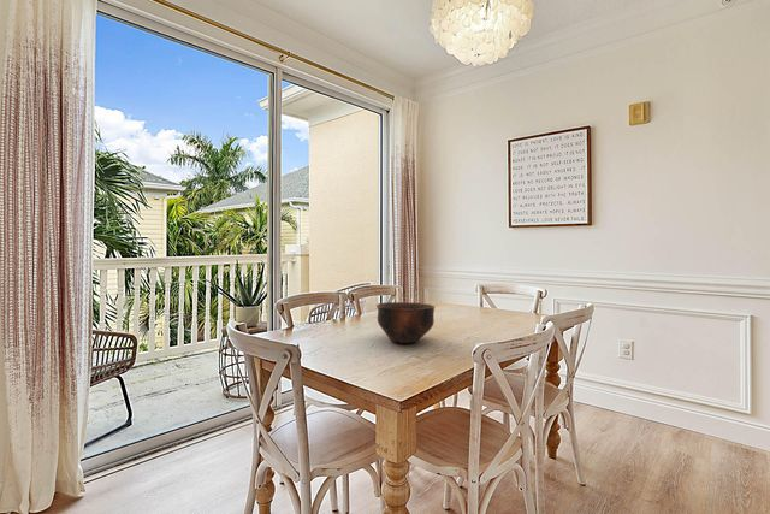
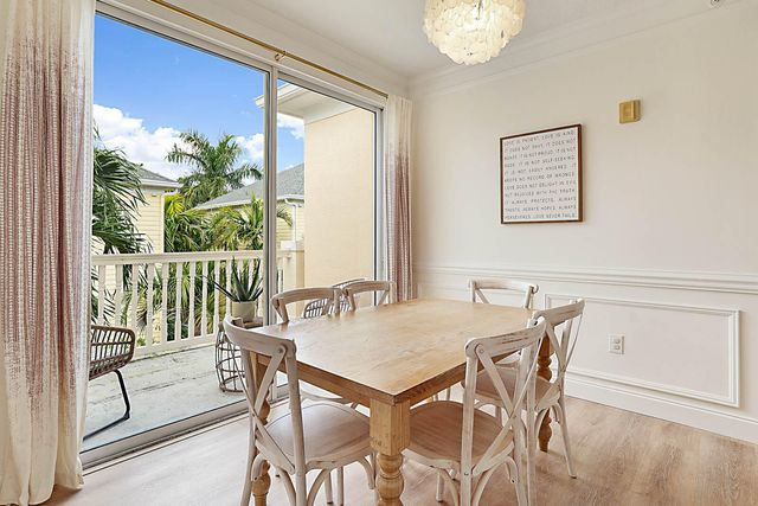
- bowl [375,301,436,344]
